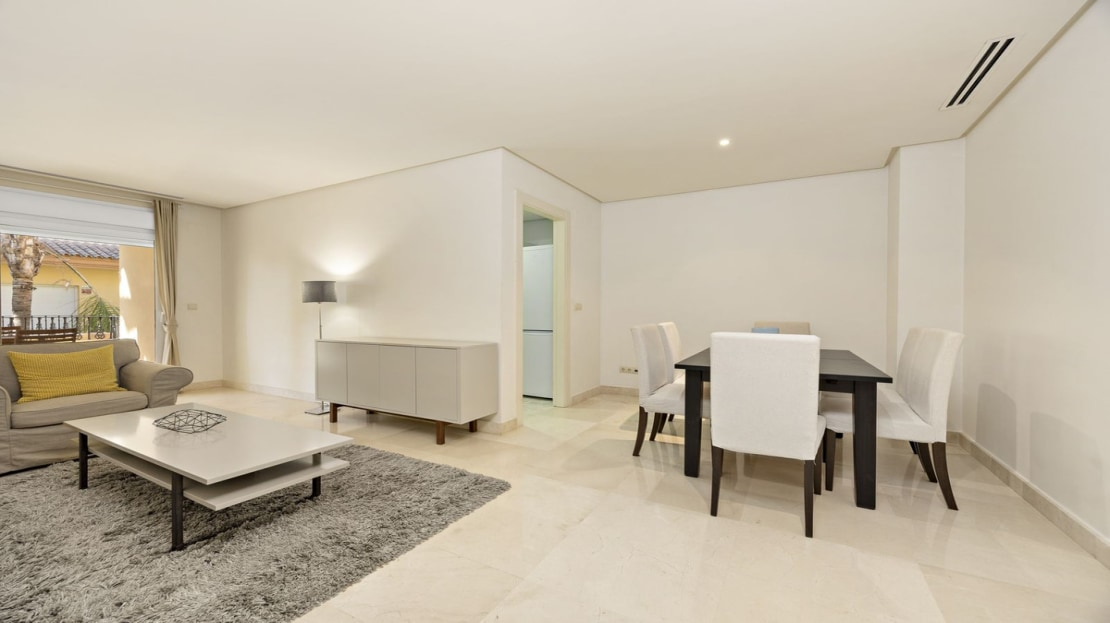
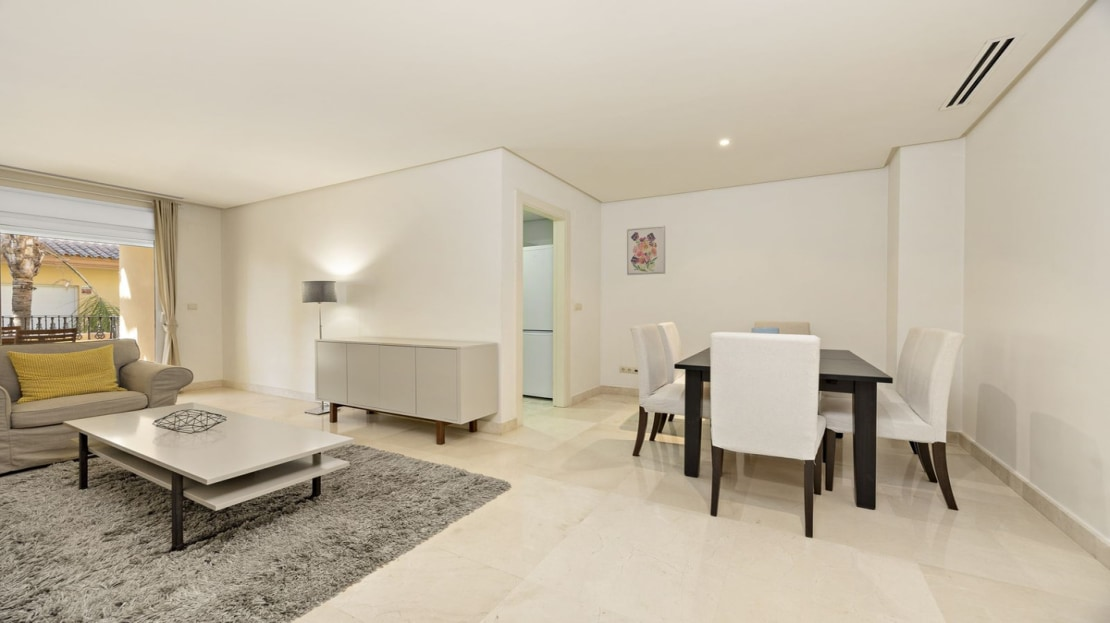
+ wall art [626,225,666,276]
